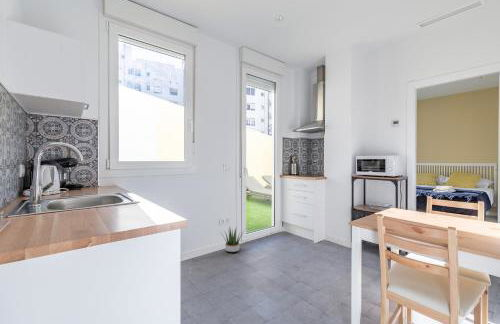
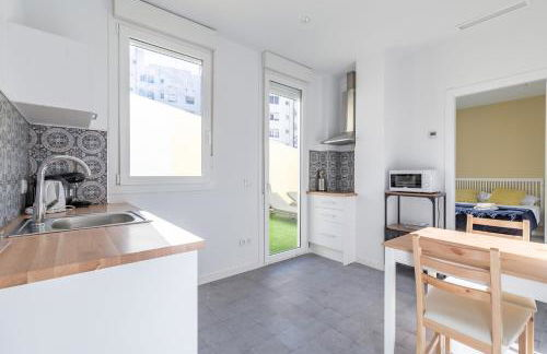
- potted plant [218,225,246,253]
